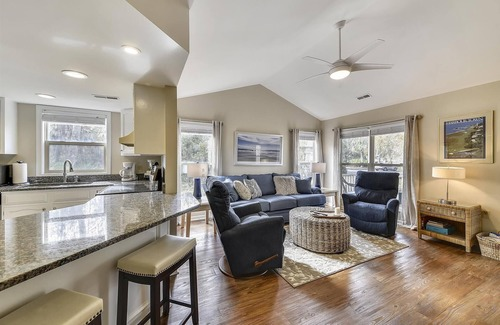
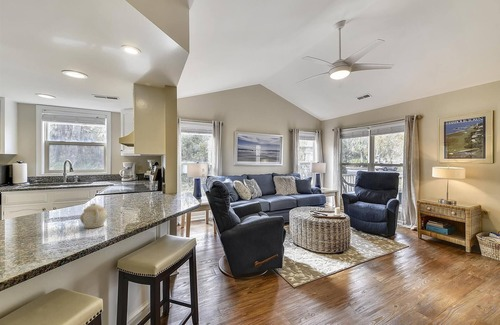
+ teapot [79,202,109,229]
